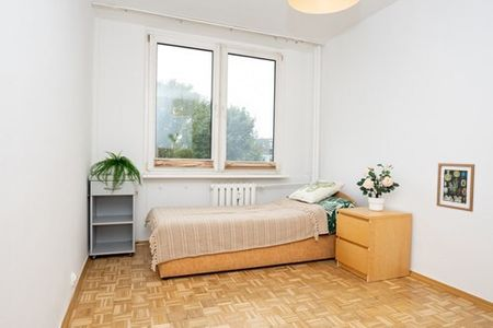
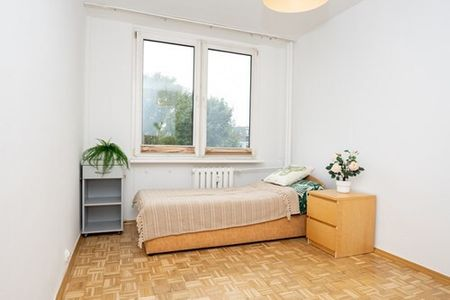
- wall art [436,162,475,213]
